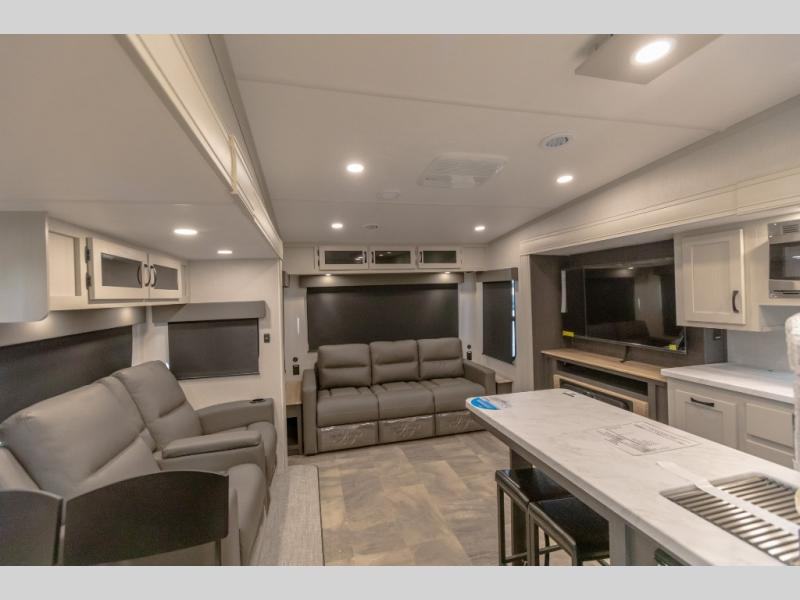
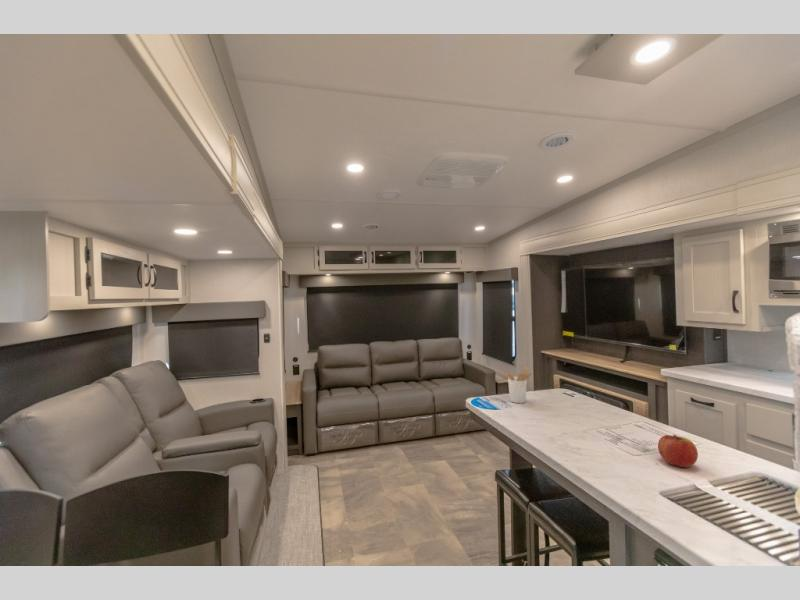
+ fruit [657,434,699,468]
+ utensil holder [505,367,533,404]
